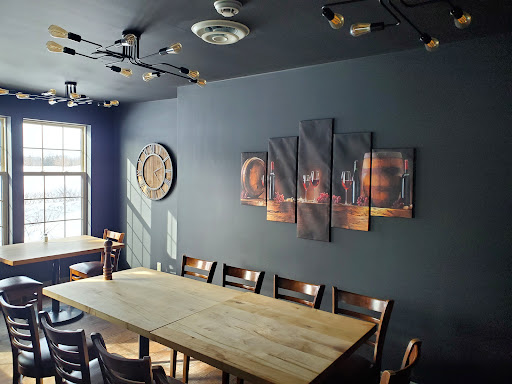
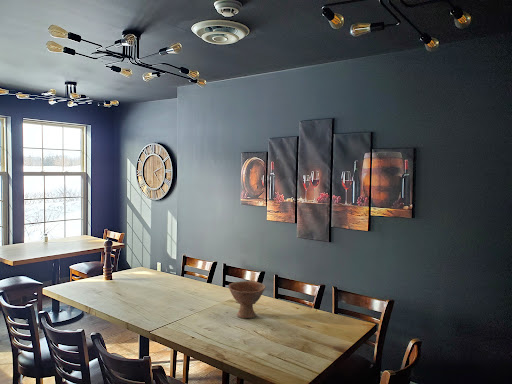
+ bowl [227,280,267,319]
